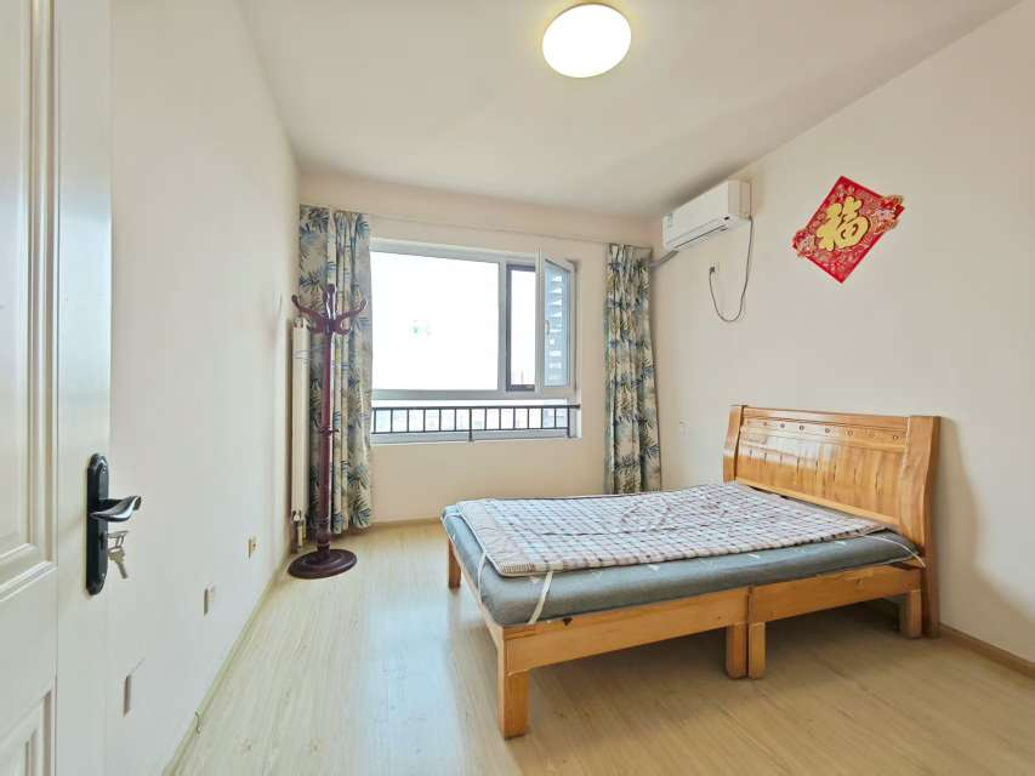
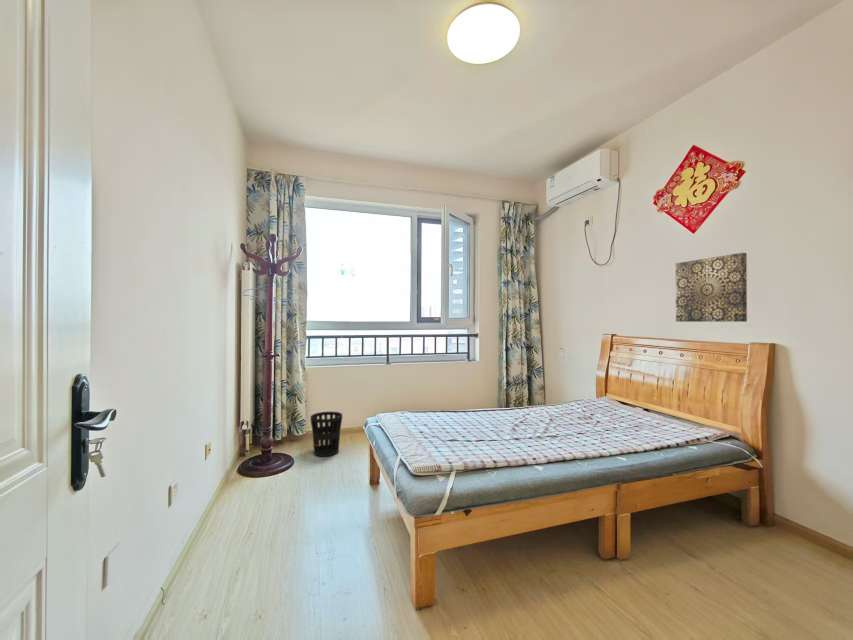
+ wall art [675,252,748,323]
+ wastebasket [309,411,343,458]
